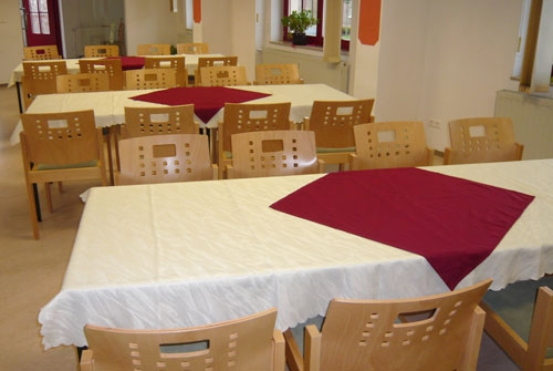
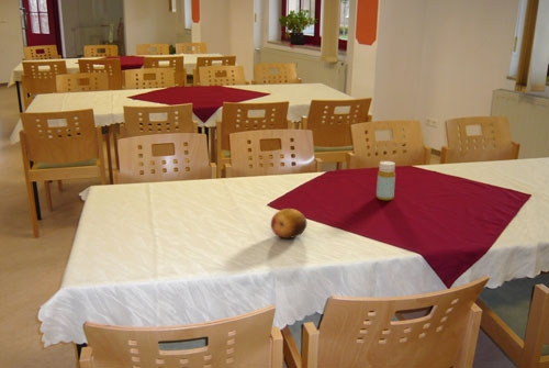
+ bottle [376,160,396,201]
+ fruit [270,208,307,239]
